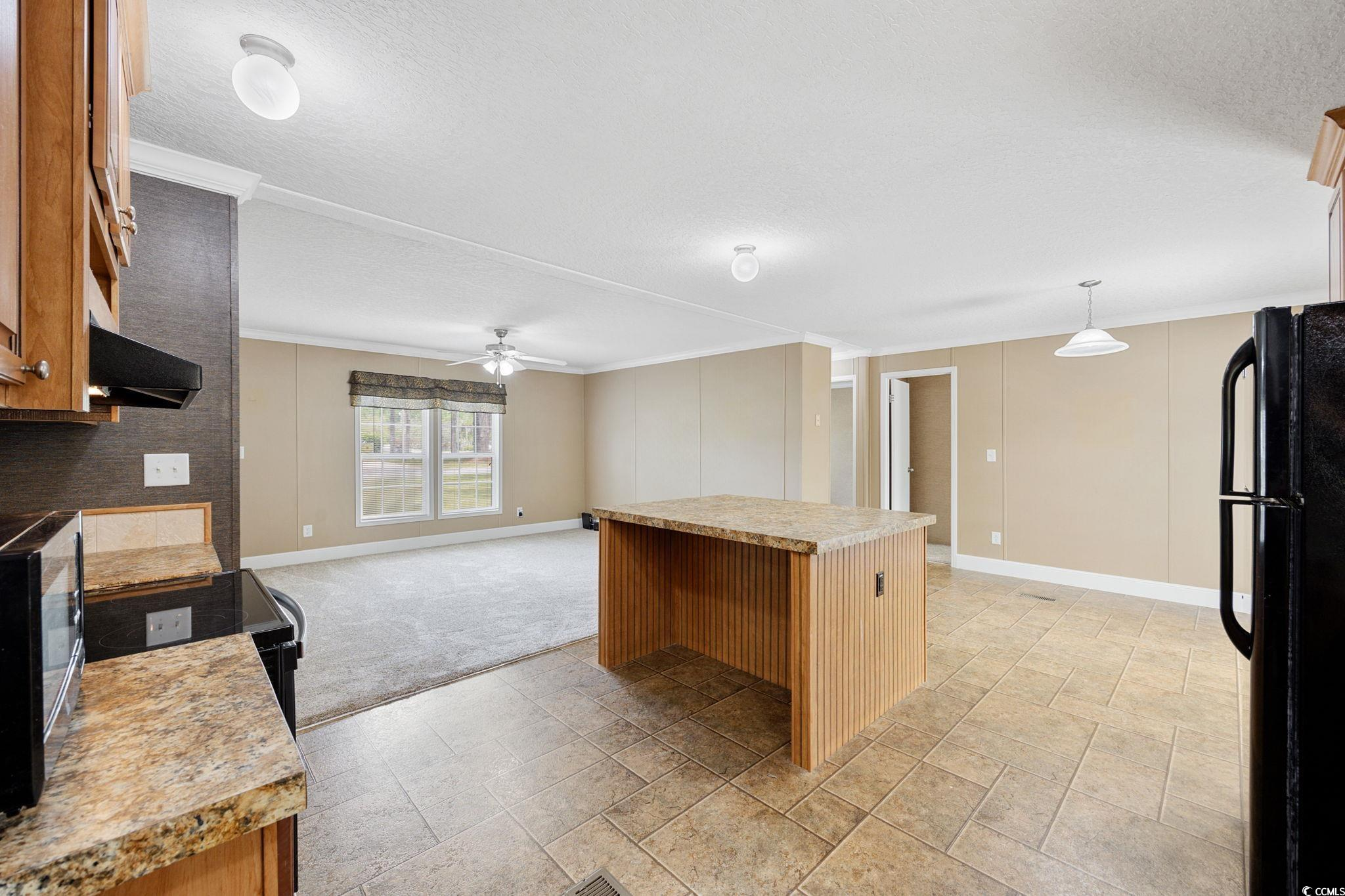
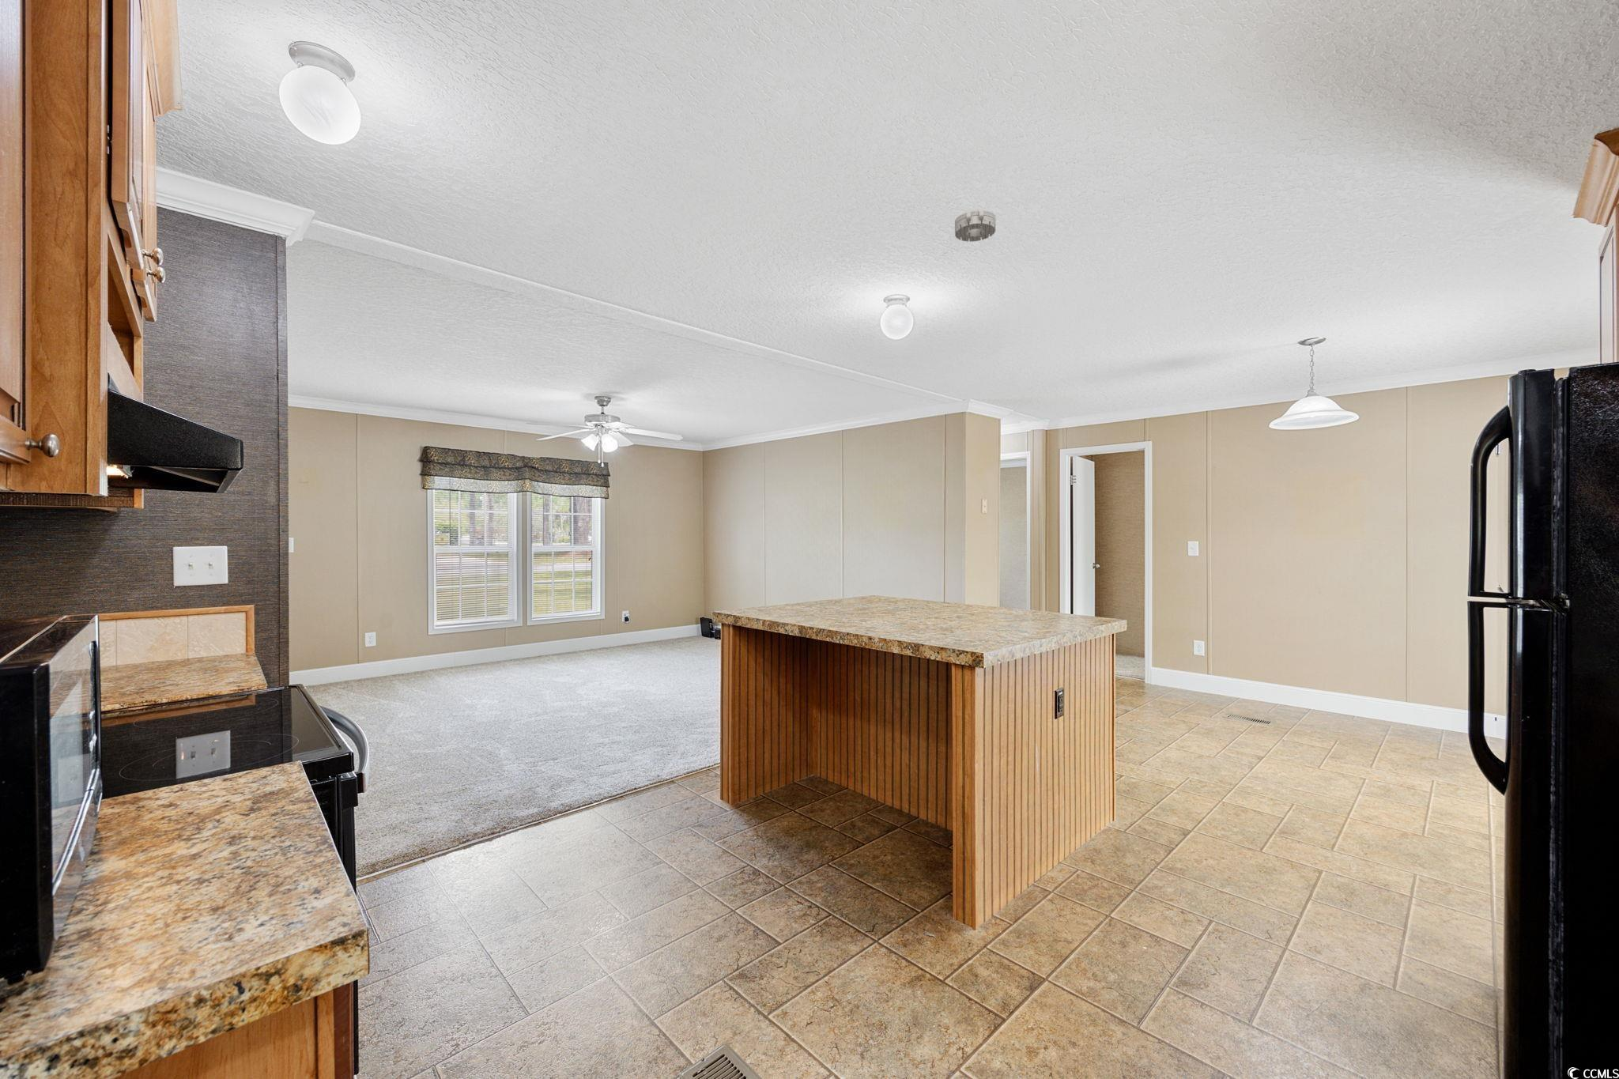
+ smoke detector [955,208,995,243]
